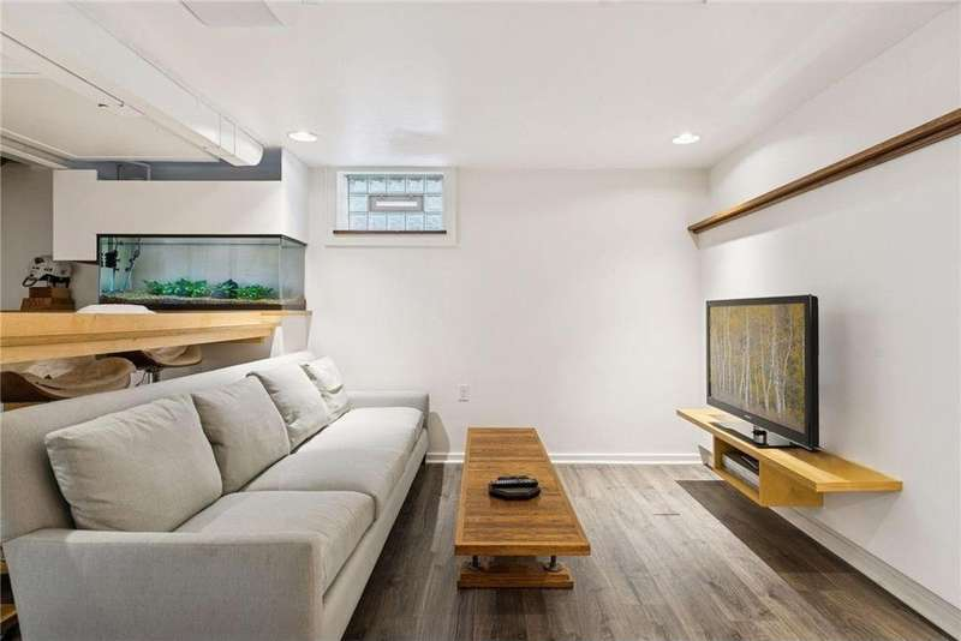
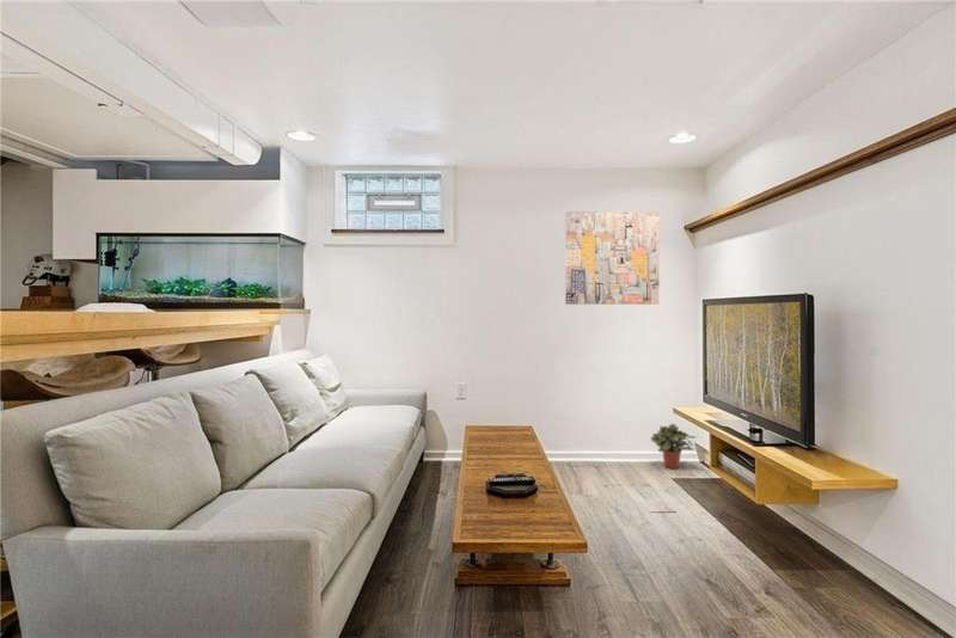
+ potted plant [650,423,697,470]
+ wall art [564,210,661,306]
